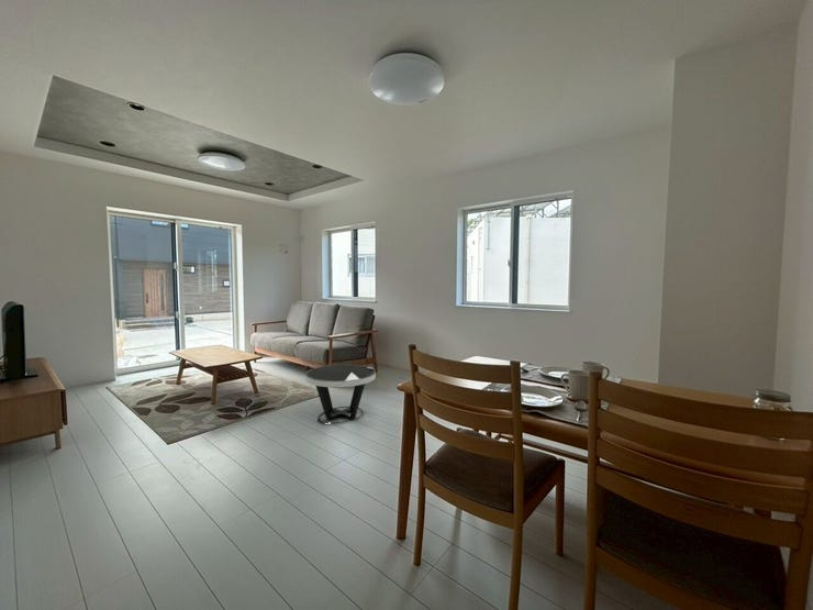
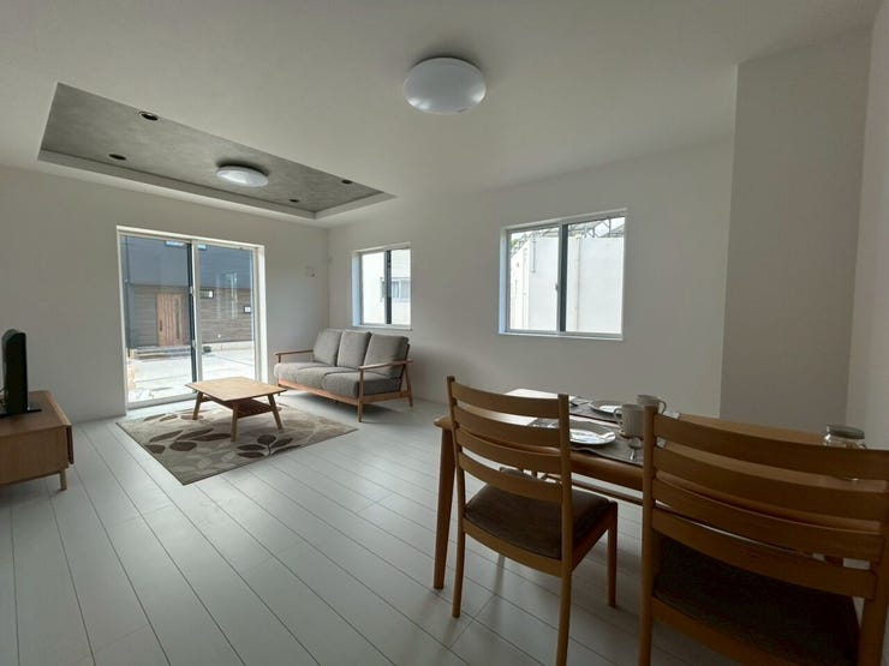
- side table [304,364,377,424]
